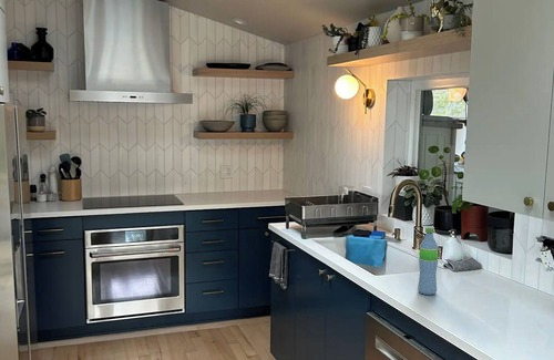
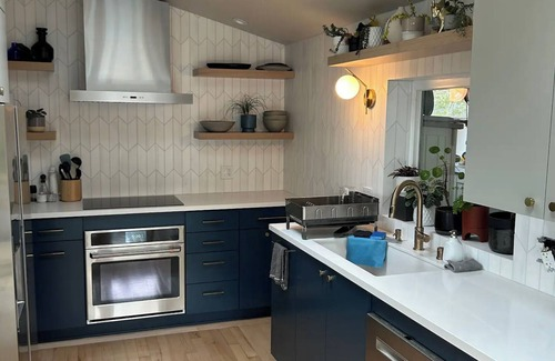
- water bottle [417,226,439,296]
